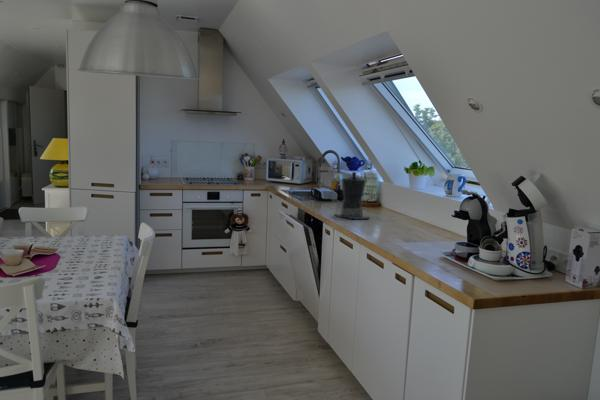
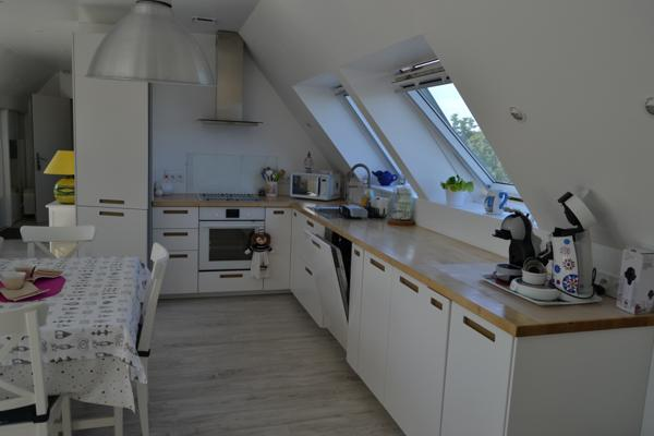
- coffee maker [333,171,371,220]
